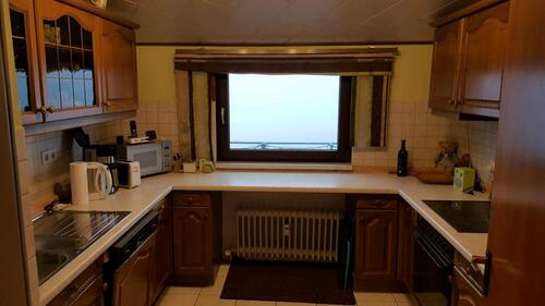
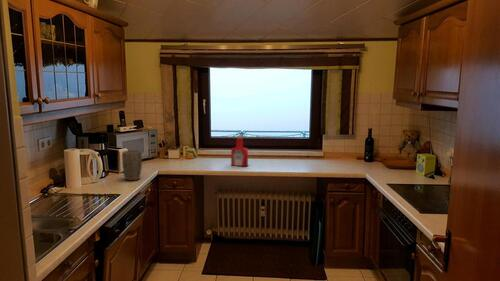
+ soap bottle [230,134,249,167]
+ plant pot [121,149,143,181]
